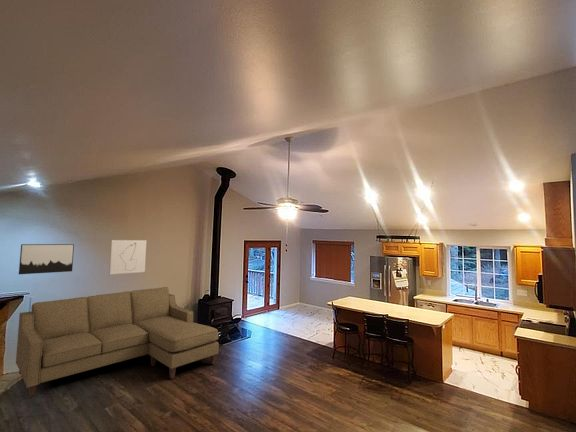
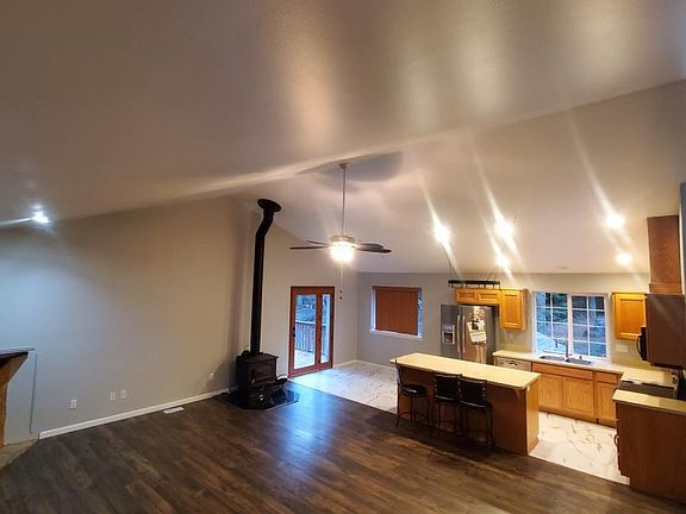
- sofa [15,286,220,398]
- wall art [108,239,148,275]
- wall art [18,243,75,275]
